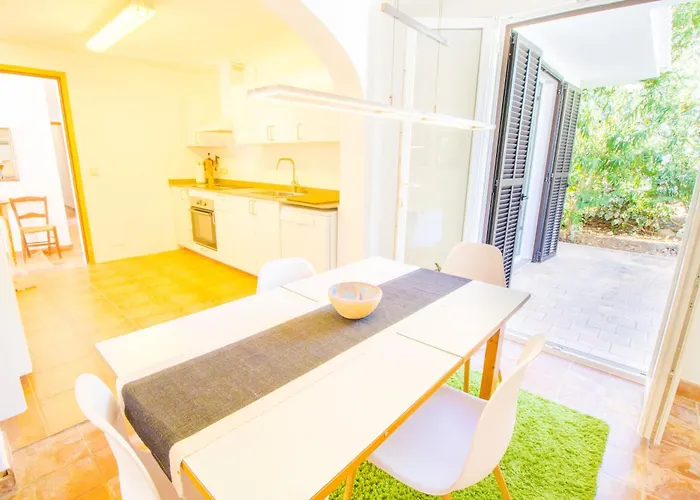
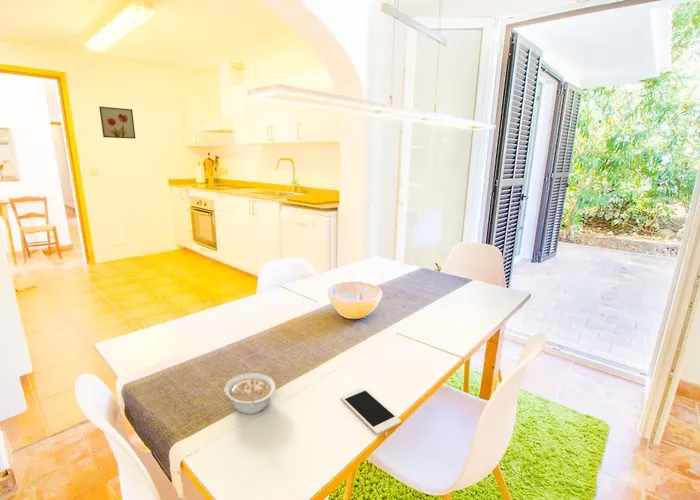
+ cell phone [340,387,402,435]
+ wall art [98,106,136,140]
+ legume [223,372,277,415]
